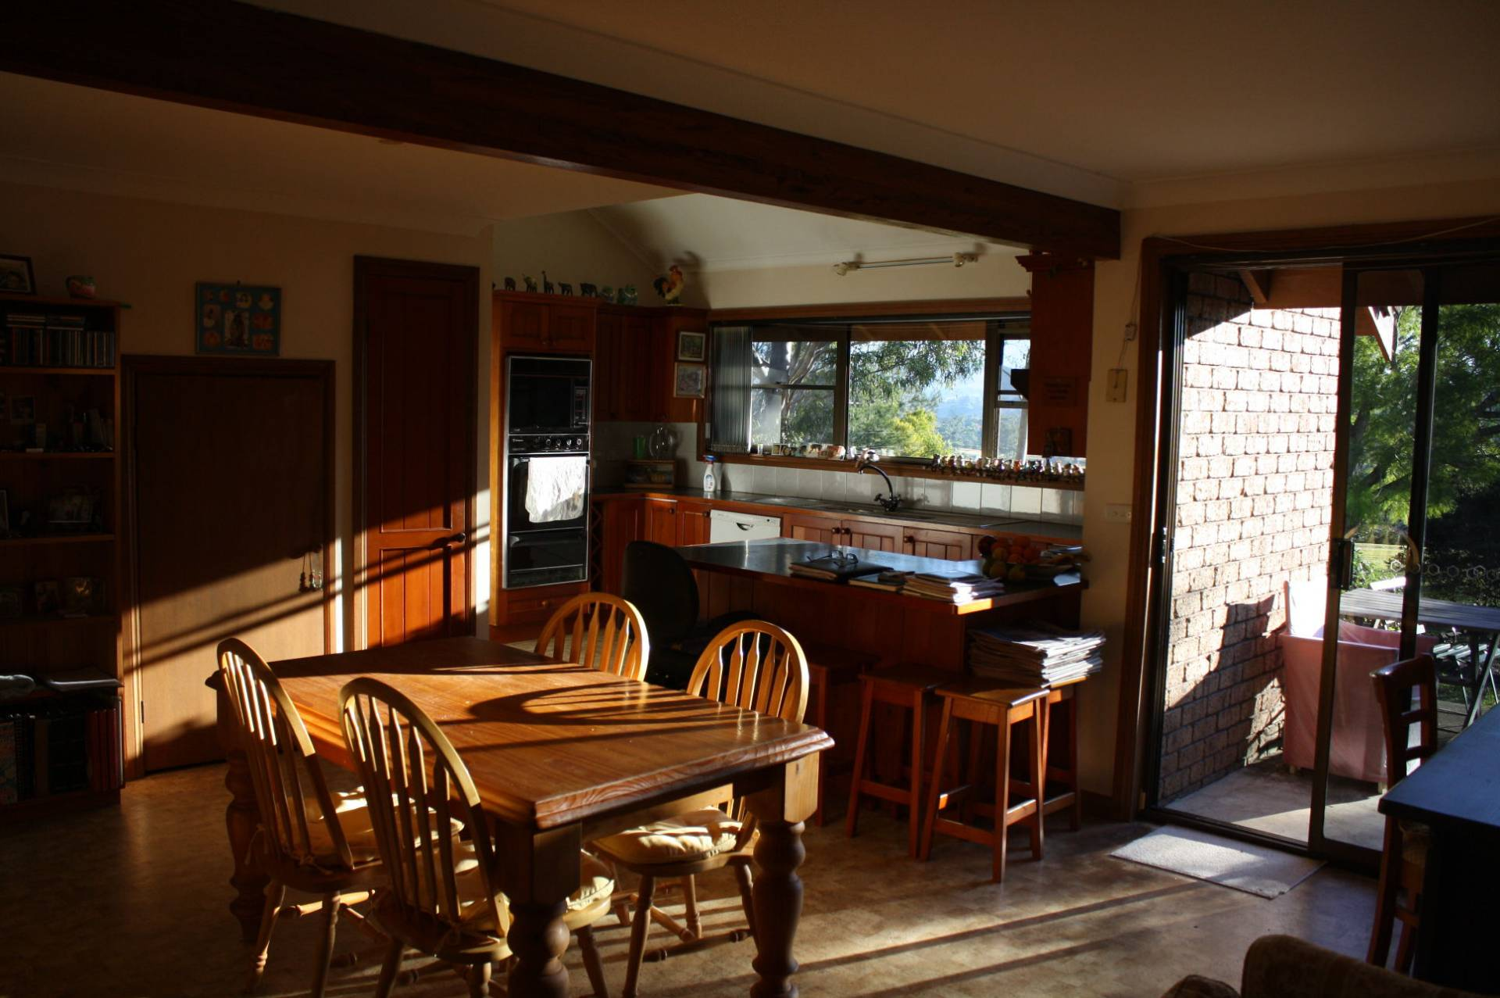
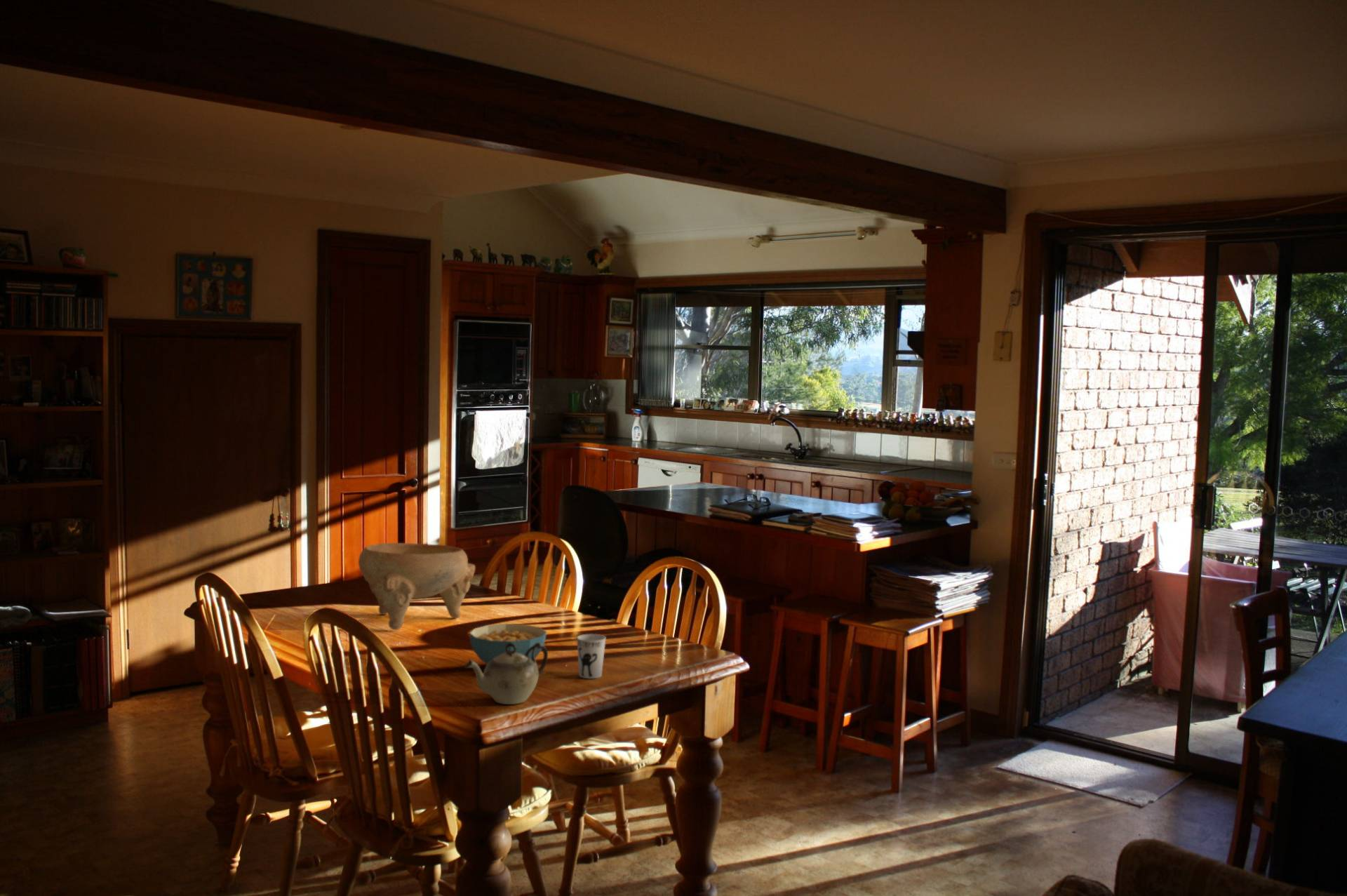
+ cereal bowl [469,623,547,665]
+ decorative bowl [358,542,476,631]
+ cup [576,634,606,679]
+ teapot [464,643,549,705]
